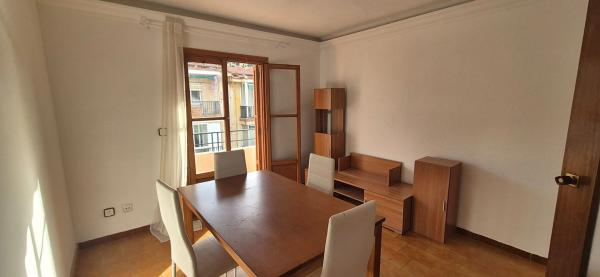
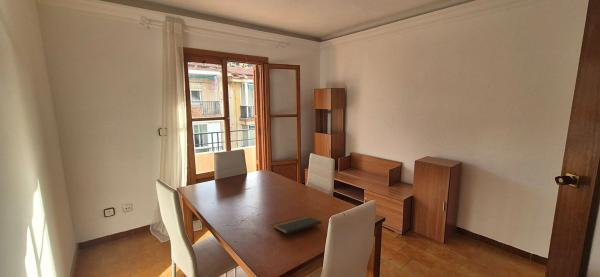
+ notepad [273,216,323,235]
